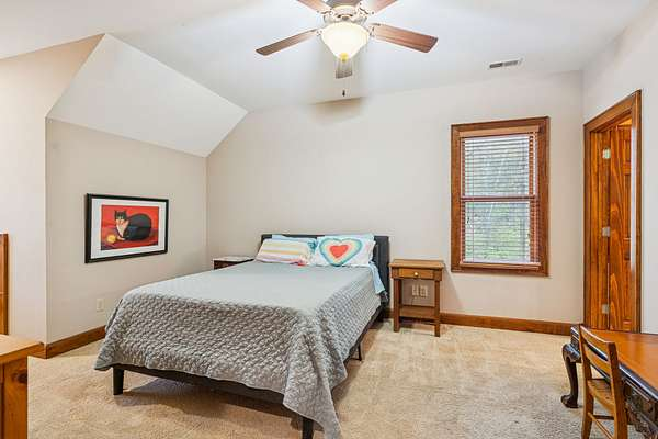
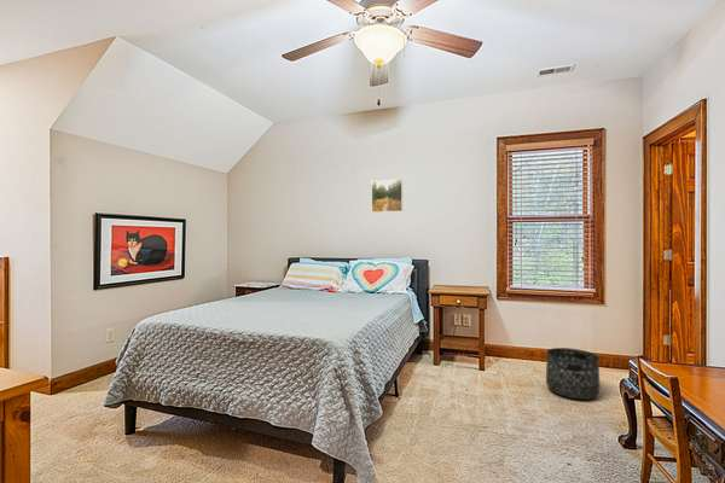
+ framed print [371,178,404,214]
+ basket [545,347,601,401]
